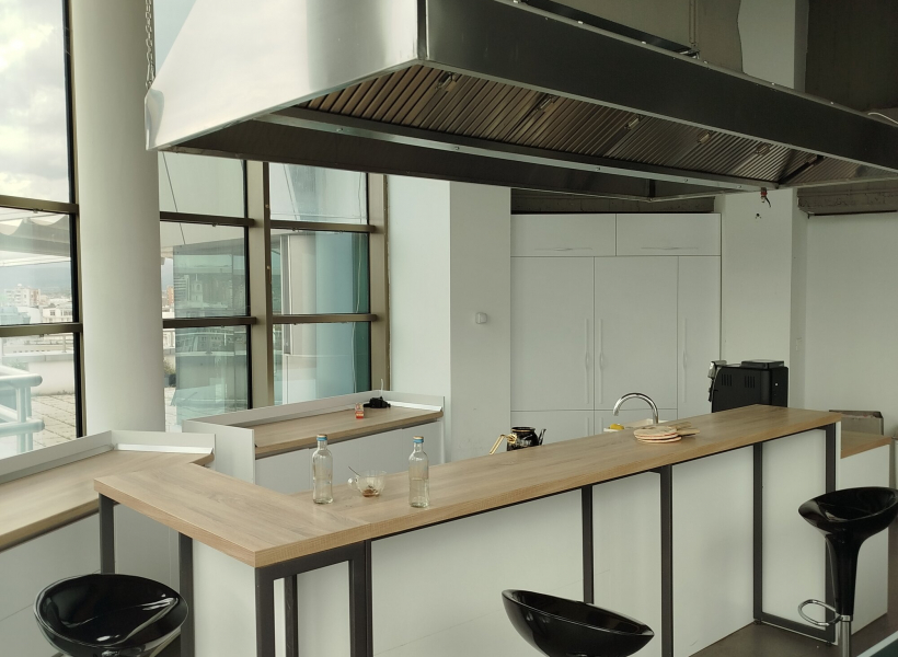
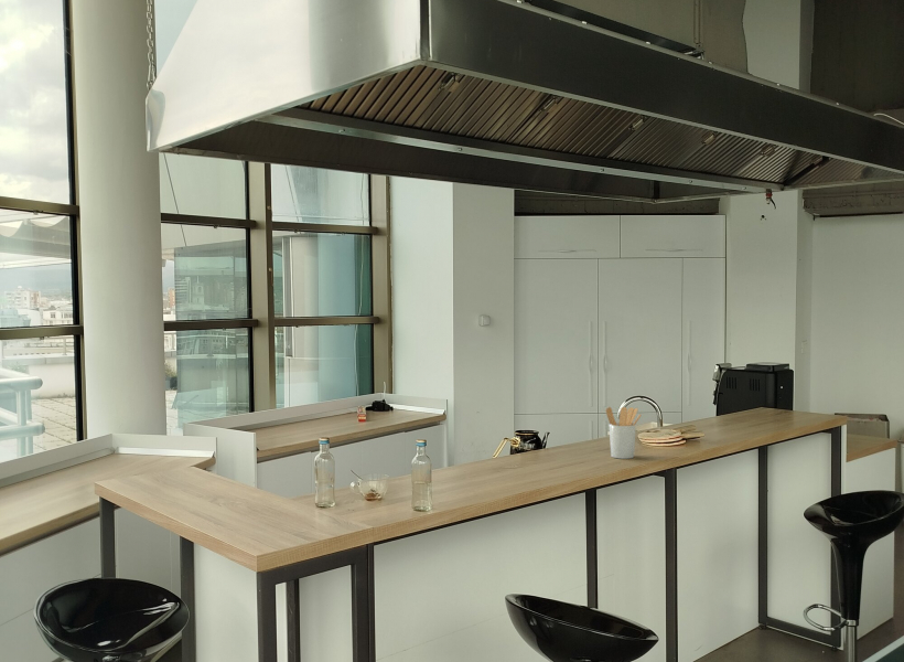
+ utensil holder [605,406,643,460]
